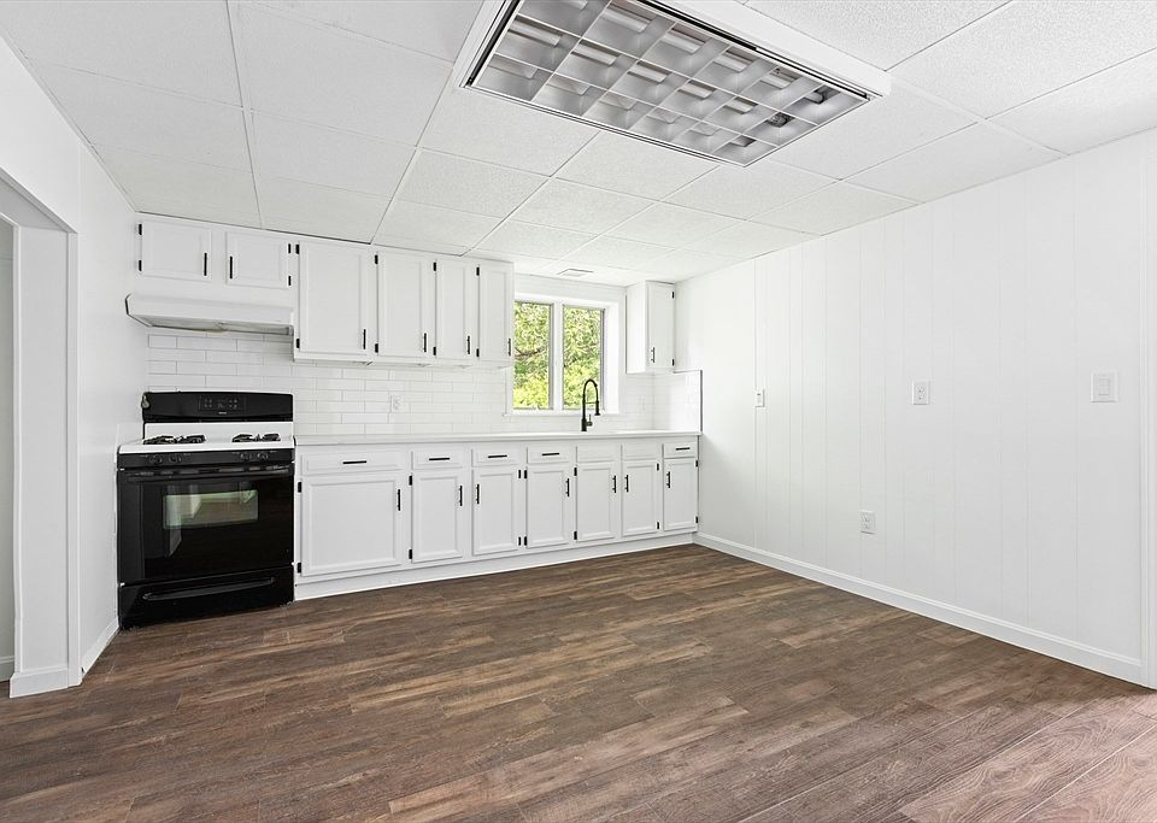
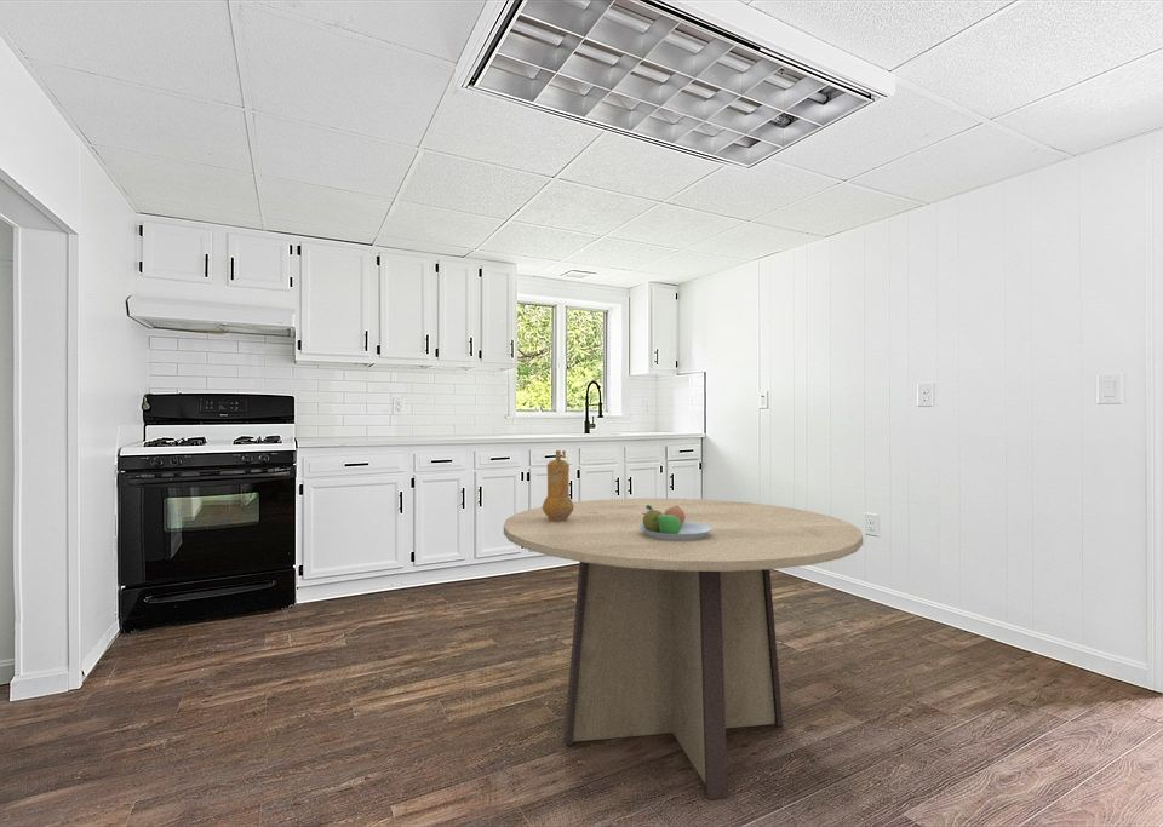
+ dining table [503,498,864,800]
+ fruit bowl [638,505,712,540]
+ pepper mill [542,449,574,522]
